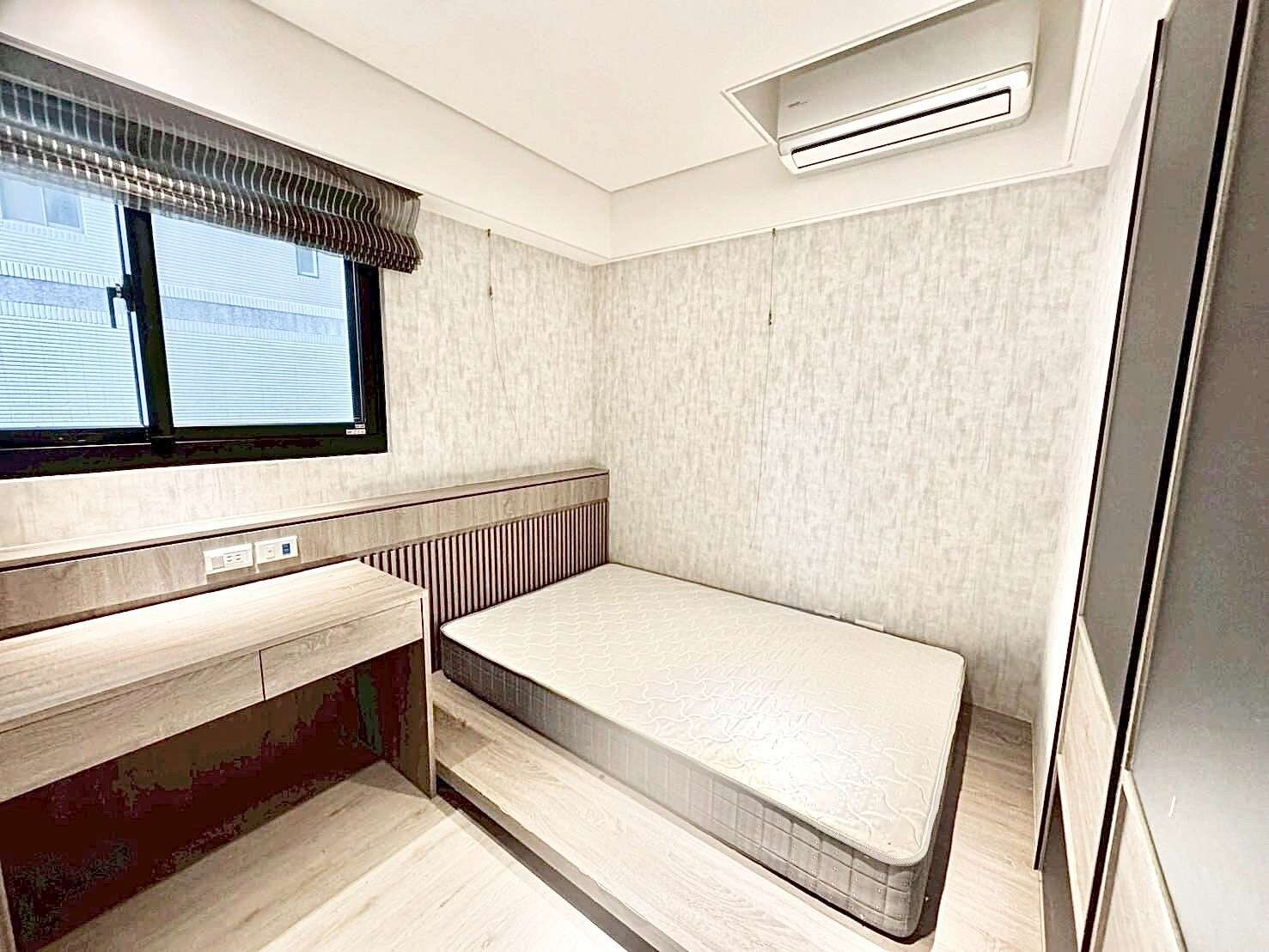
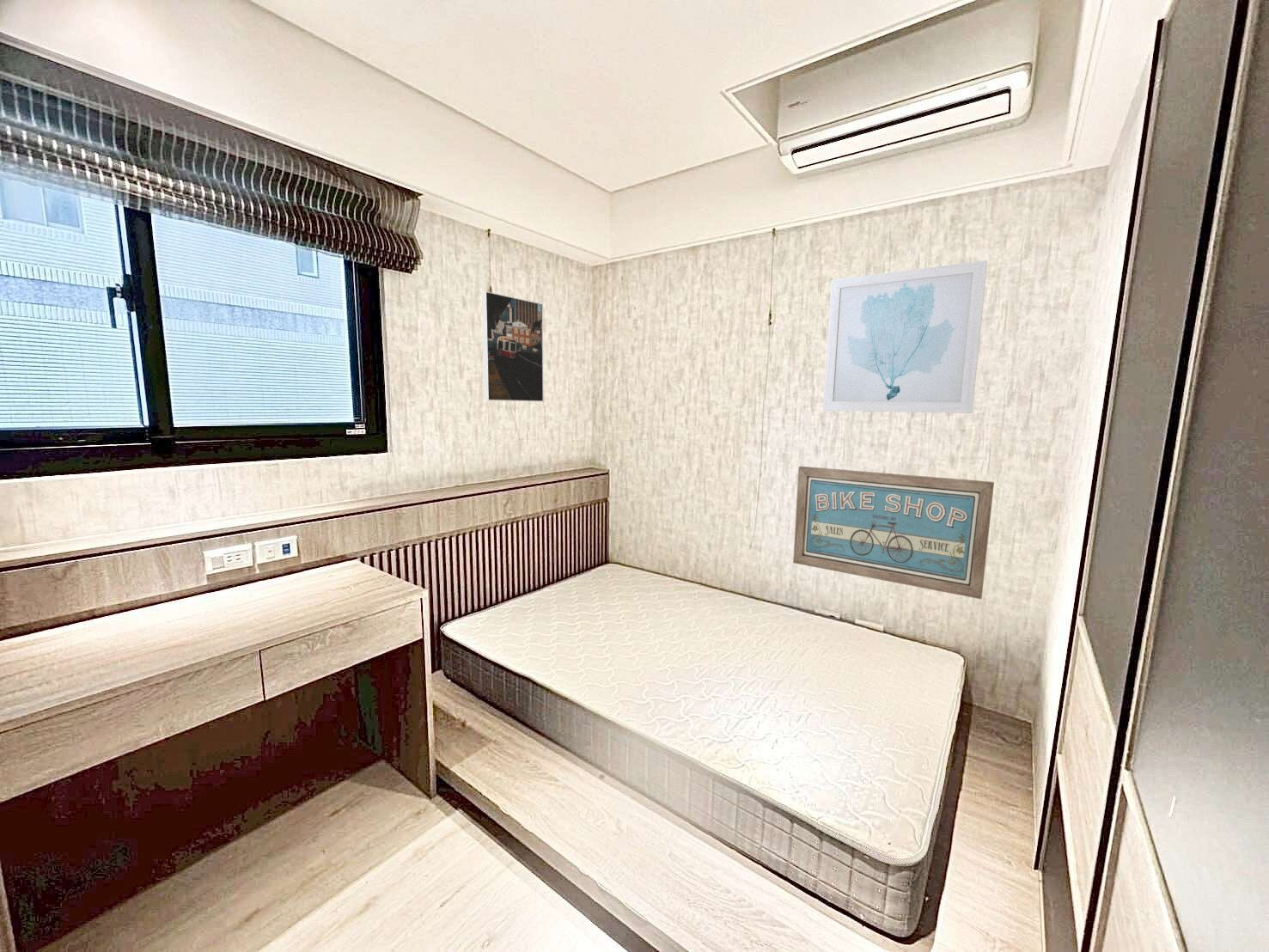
+ wall art [822,259,988,414]
+ wall art [792,466,995,600]
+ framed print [481,290,544,402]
